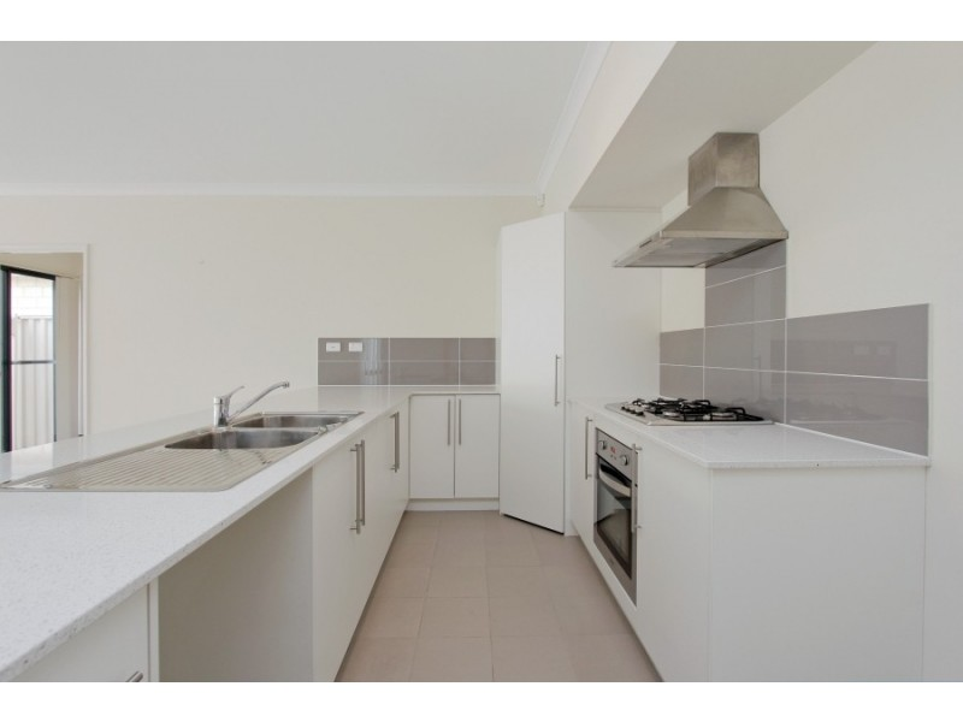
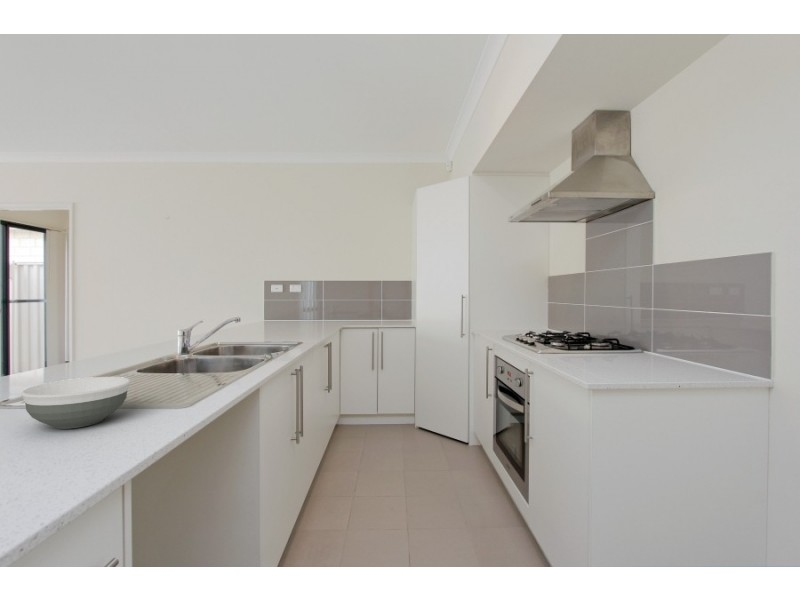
+ bowl [19,376,132,430]
